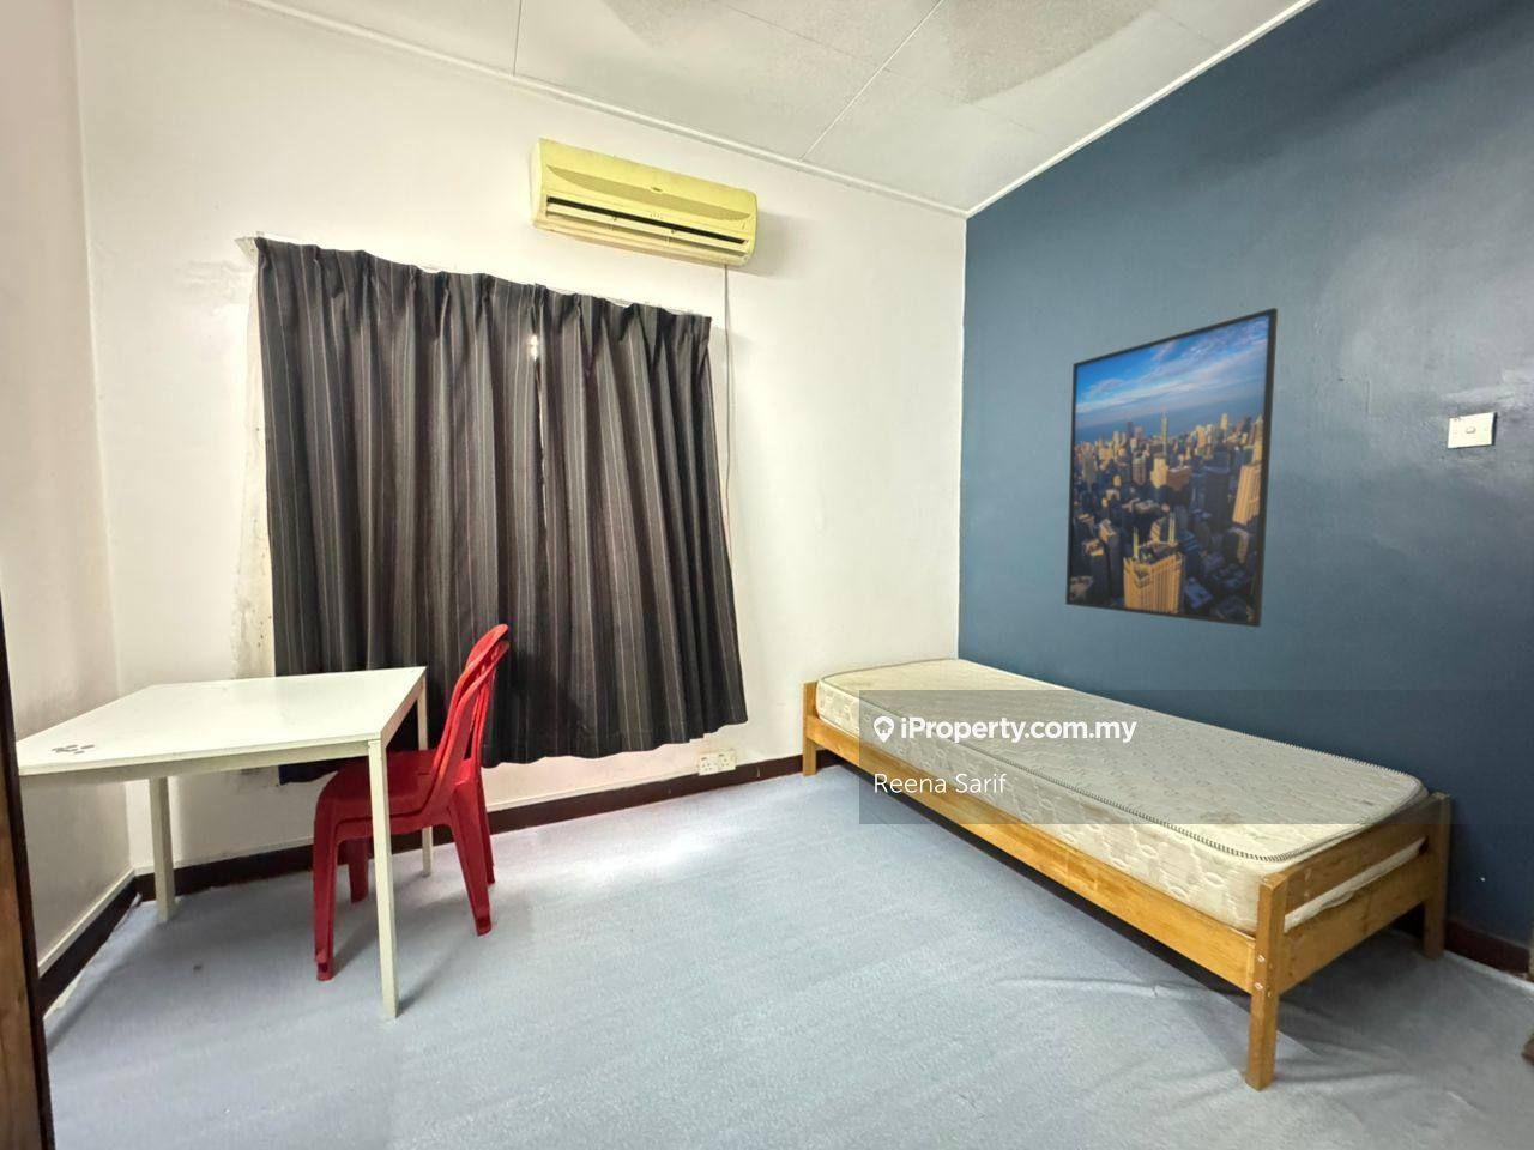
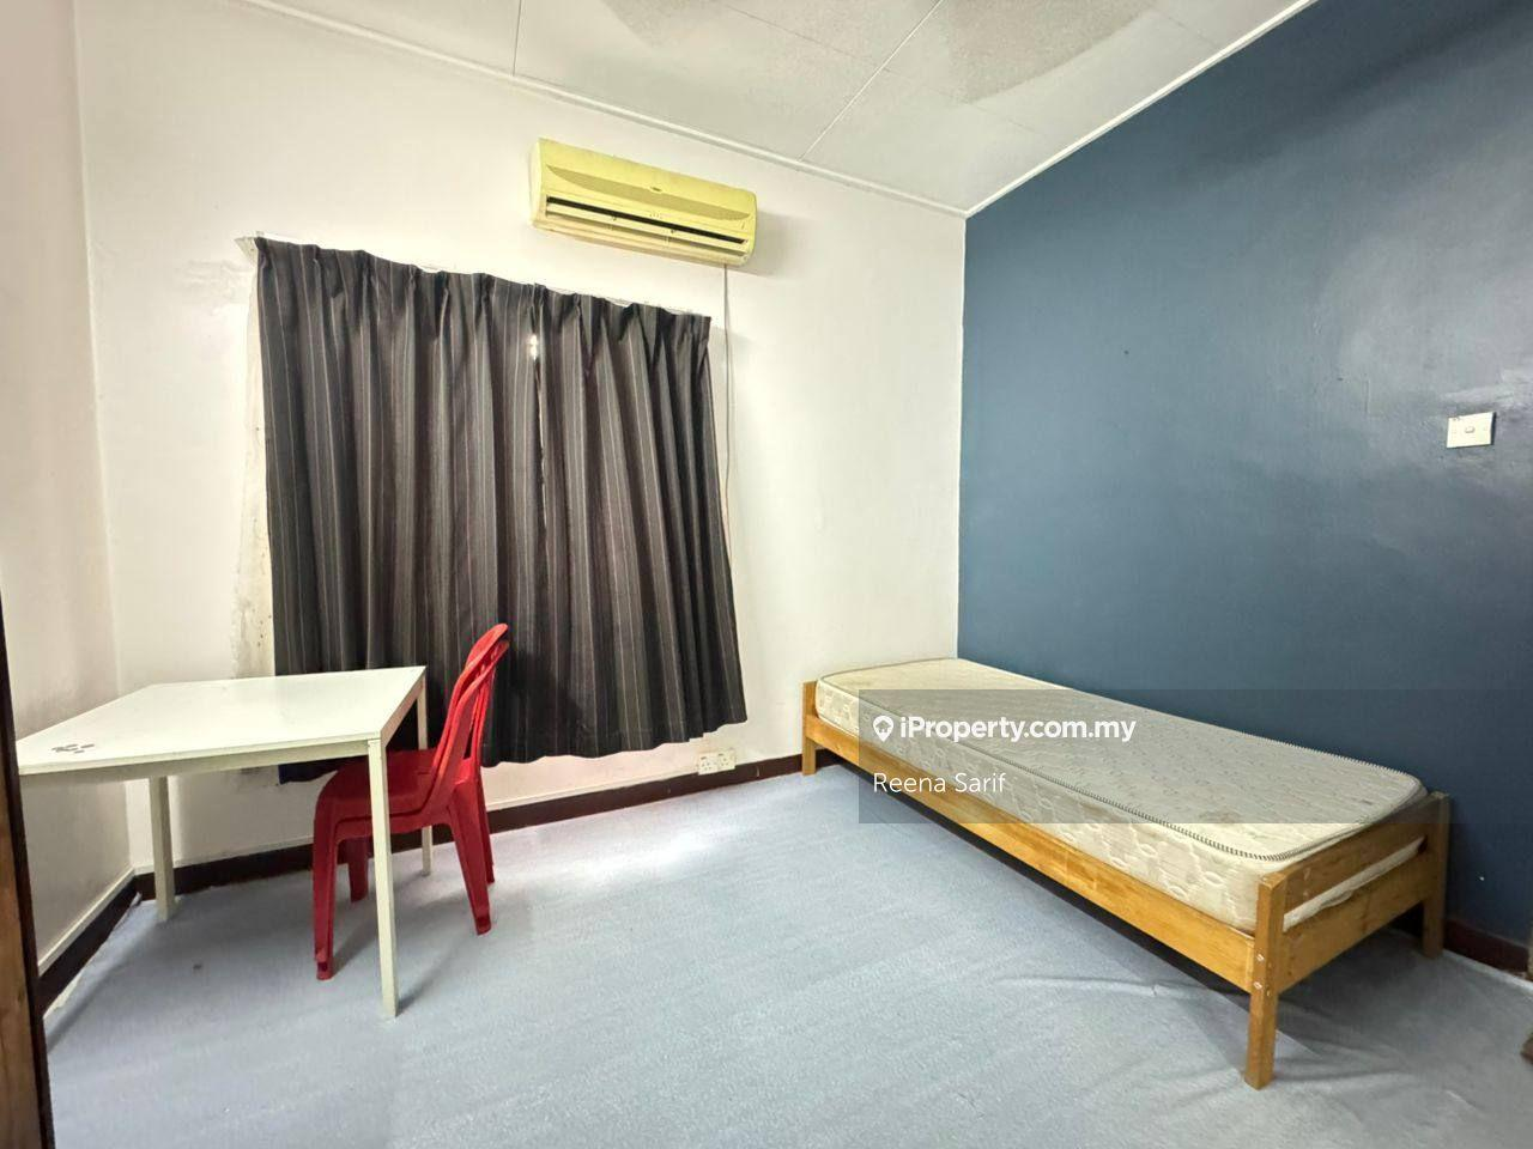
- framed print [1064,307,1279,628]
